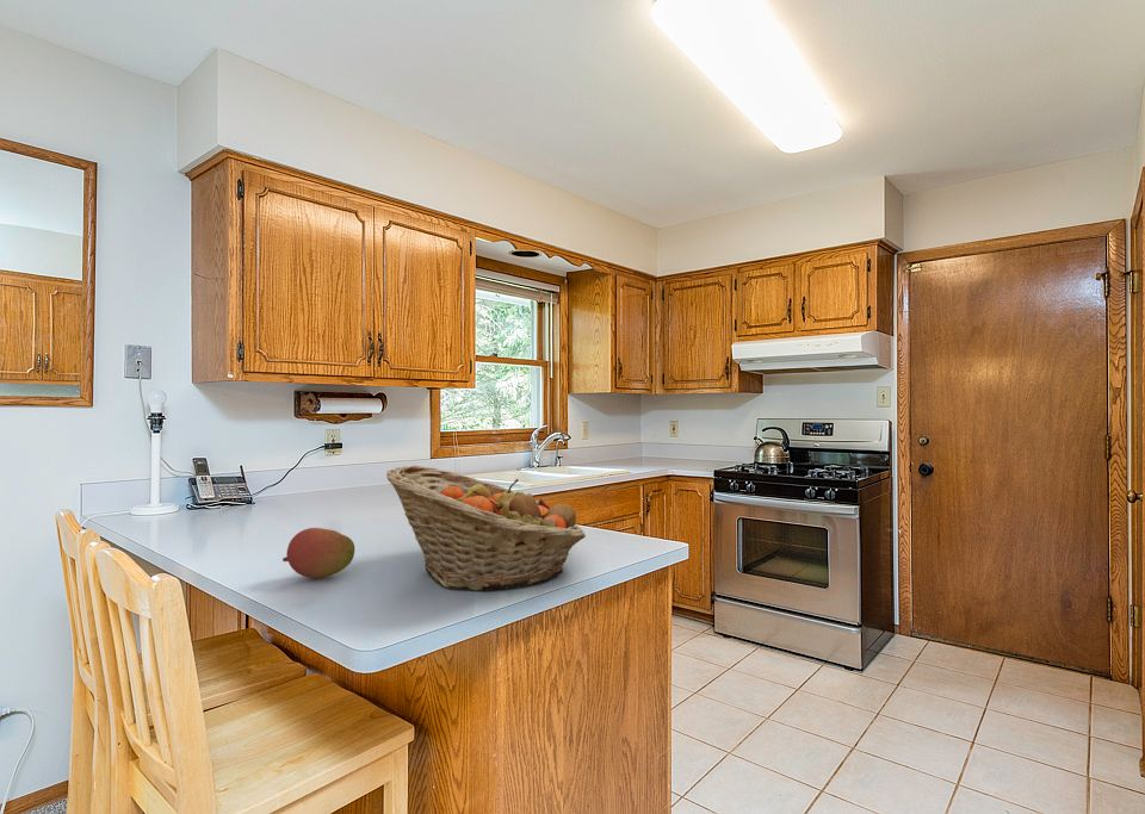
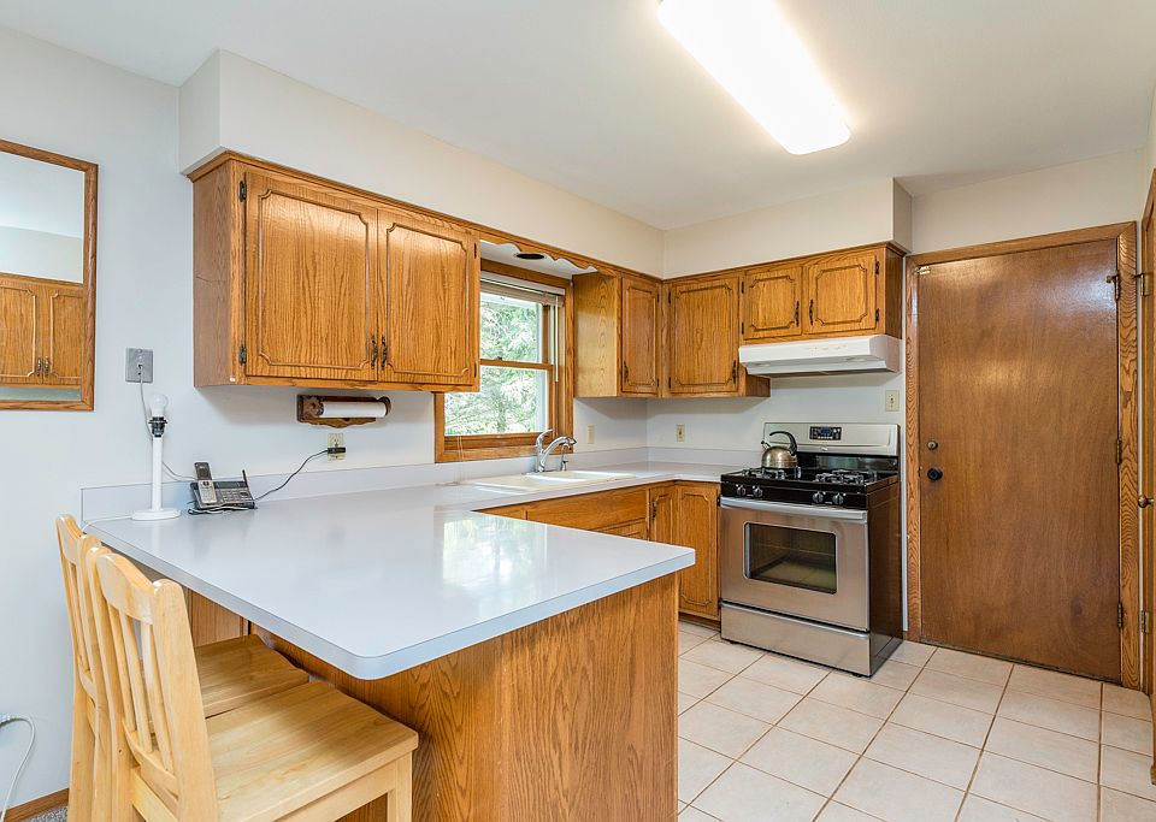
- fruit [281,527,355,580]
- fruit basket [385,465,587,592]
